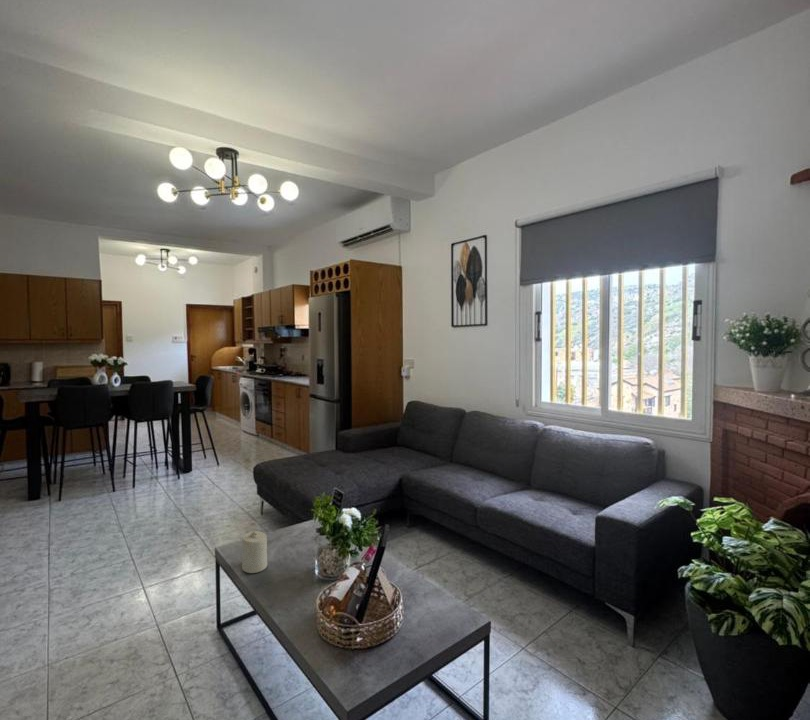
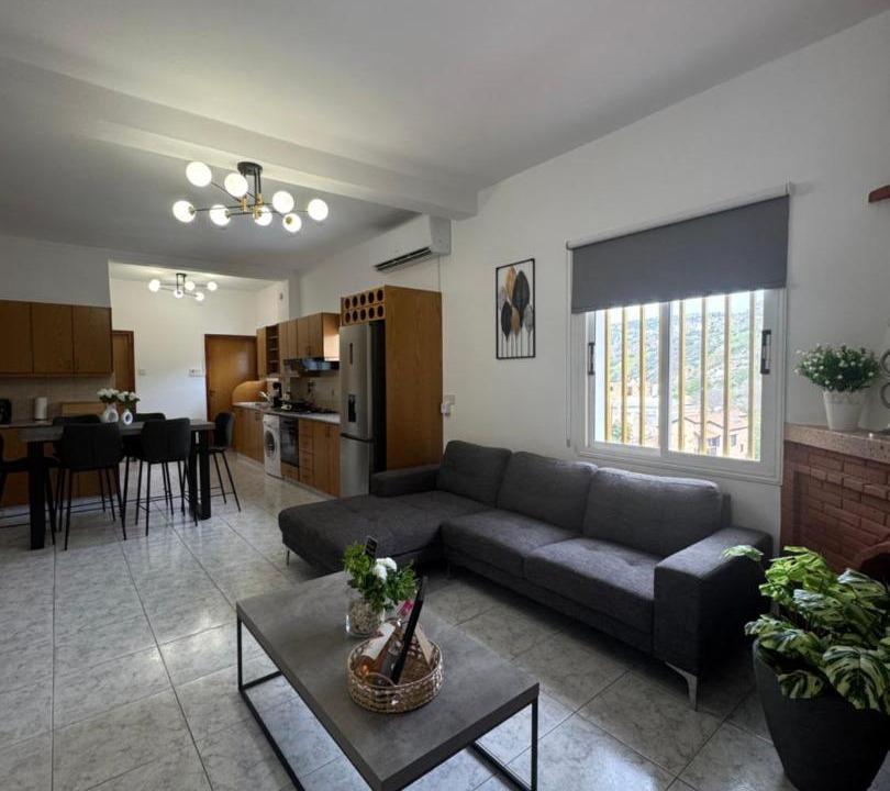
- candle [241,530,268,574]
